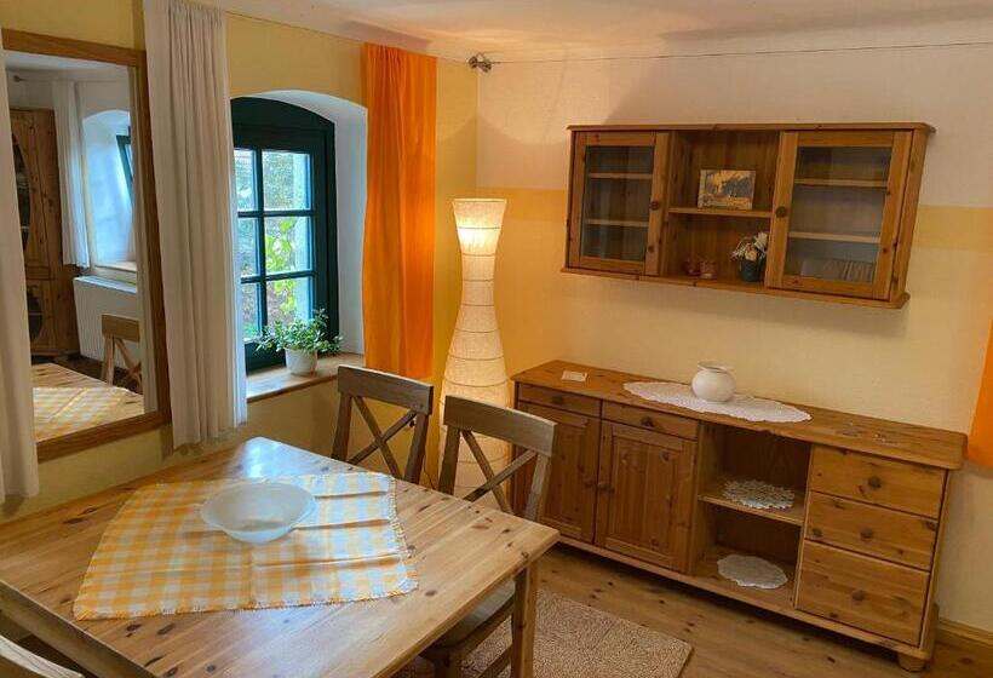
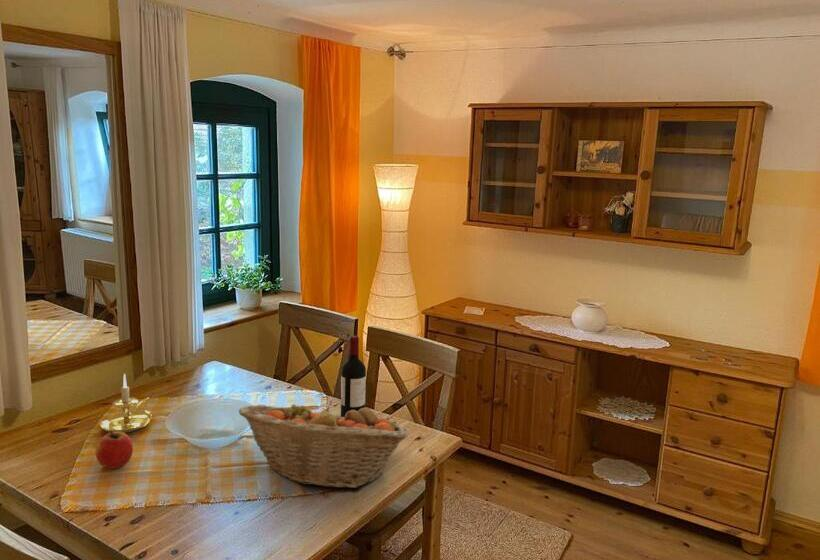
+ wine bottle [340,335,367,417]
+ candle holder [99,373,153,434]
+ fruit basket [238,399,409,489]
+ apple [95,431,134,470]
